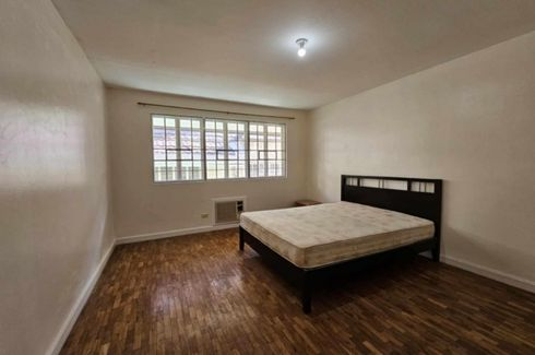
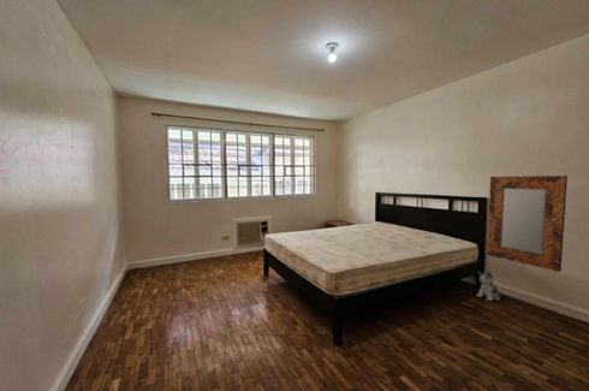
+ plush toy [476,271,501,302]
+ home mirror [486,174,569,273]
